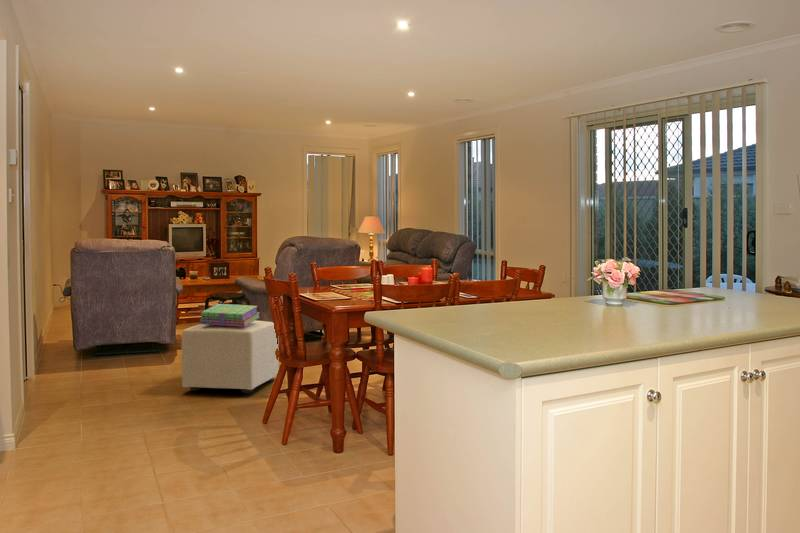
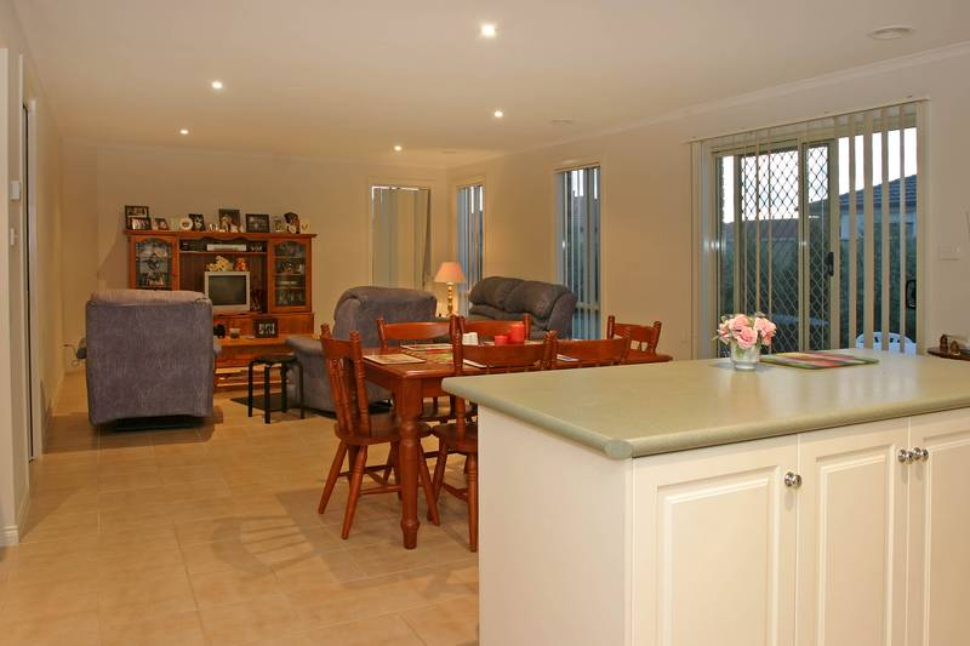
- stack of books [199,303,261,327]
- ottoman [181,320,280,394]
